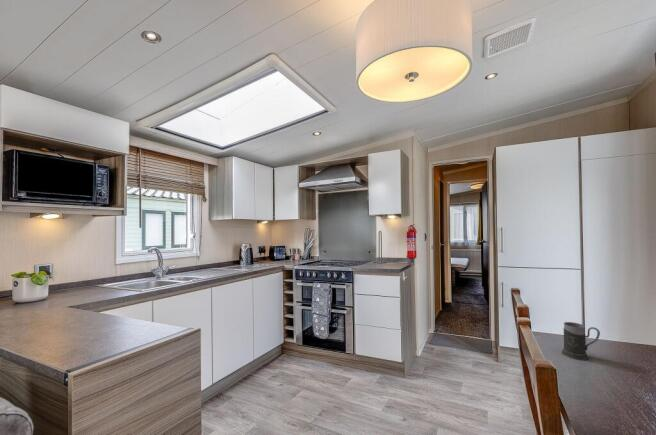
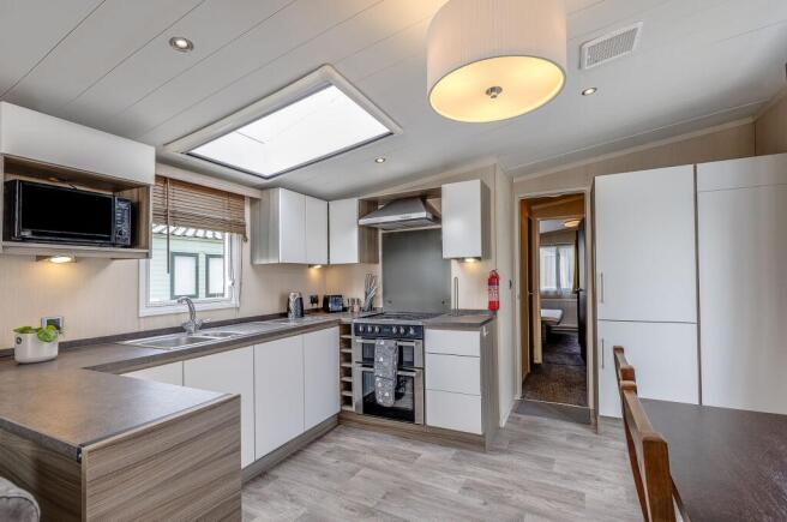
- mug [561,321,601,361]
